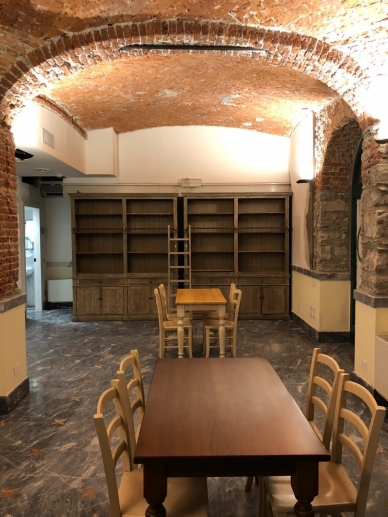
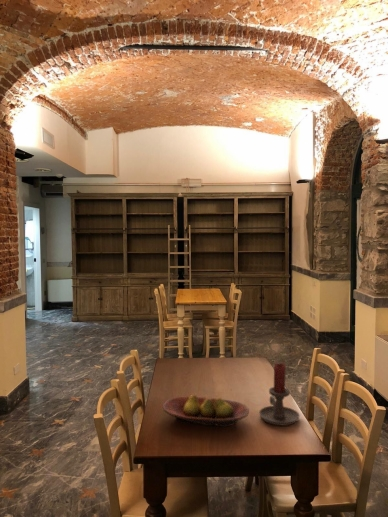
+ fruit bowl [162,394,250,428]
+ candle holder [258,362,301,427]
